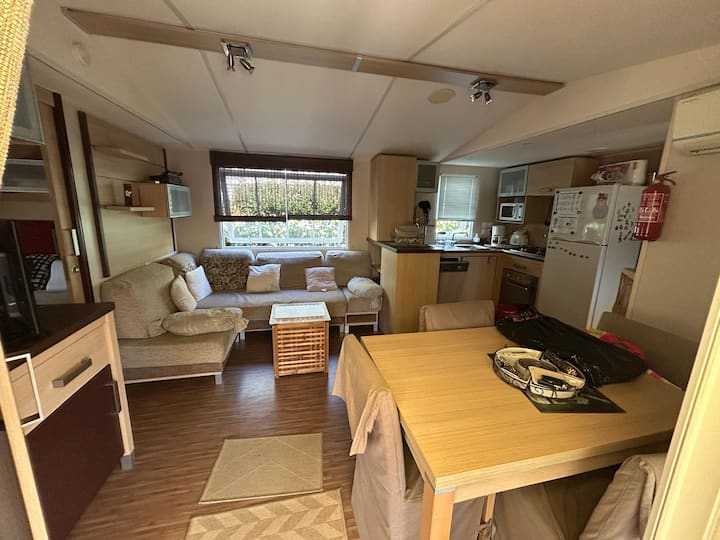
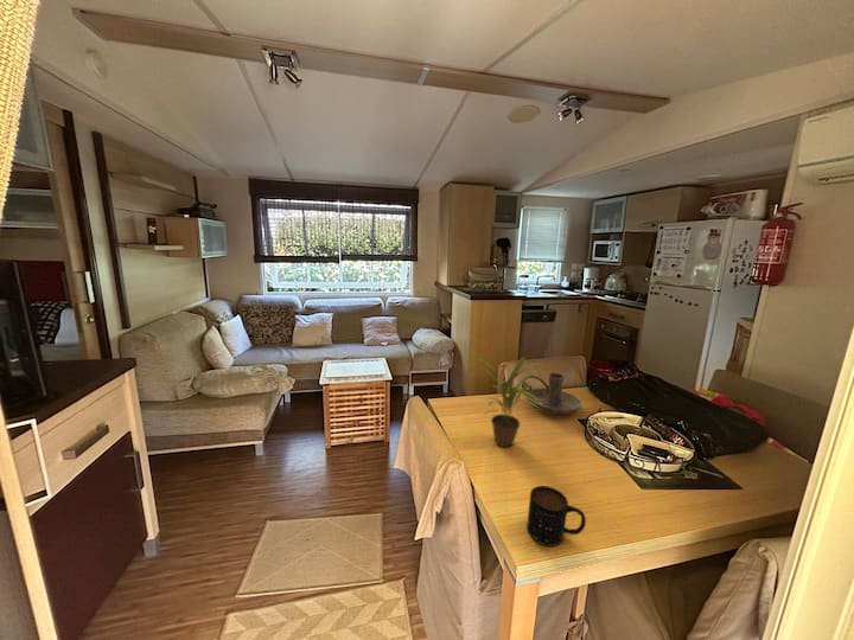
+ candle holder [521,372,582,415]
+ potted plant [466,356,543,448]
+ mug [525,485,587,548]
